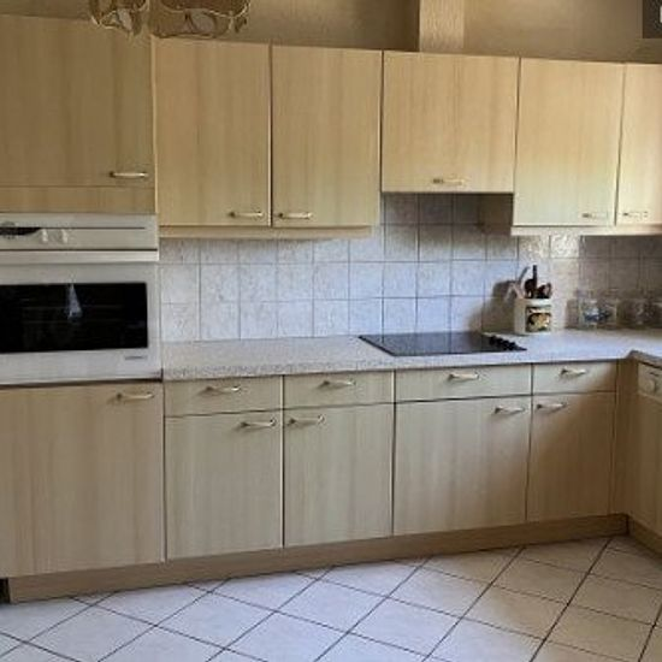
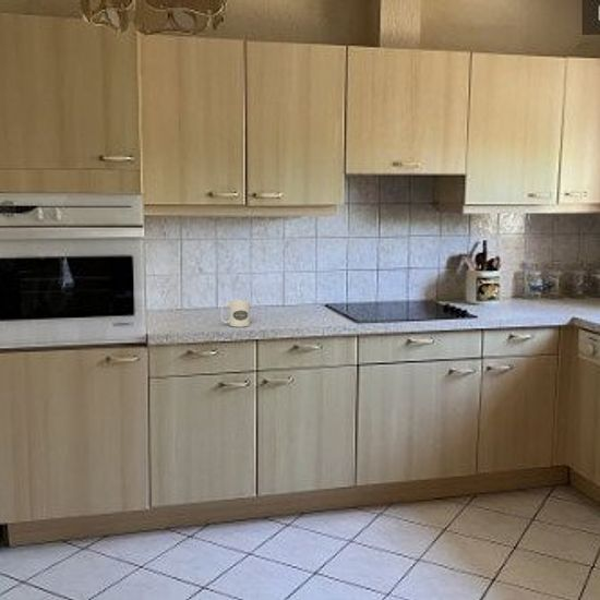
+ mug [219,299,251,328]
